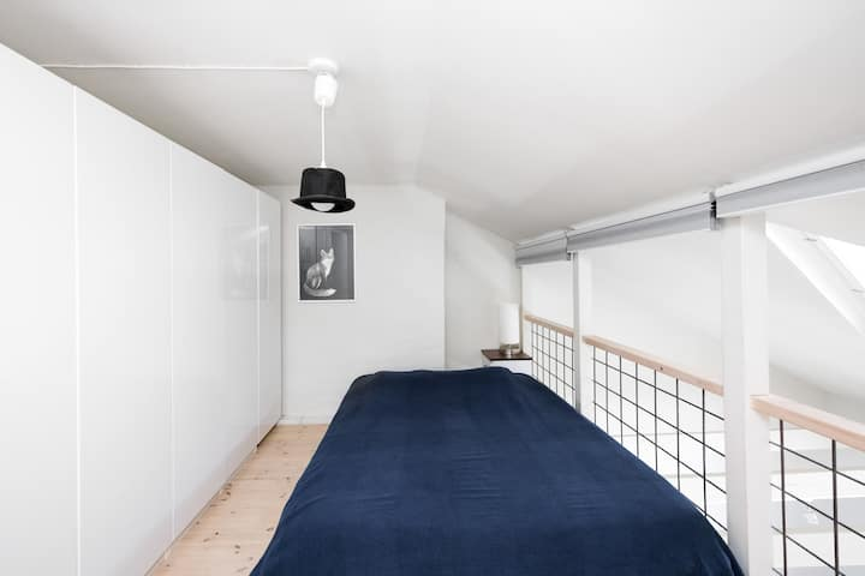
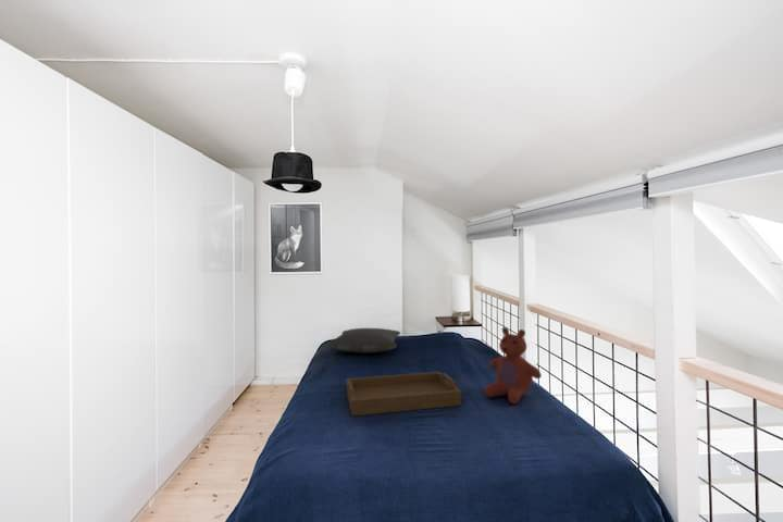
+ serving tray [346,371,462,418]
+ pillow [326,327,401,355]
+ teddy bear [483,326,543,405]
